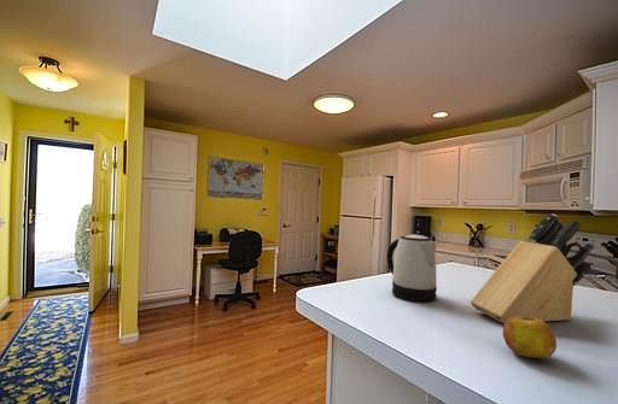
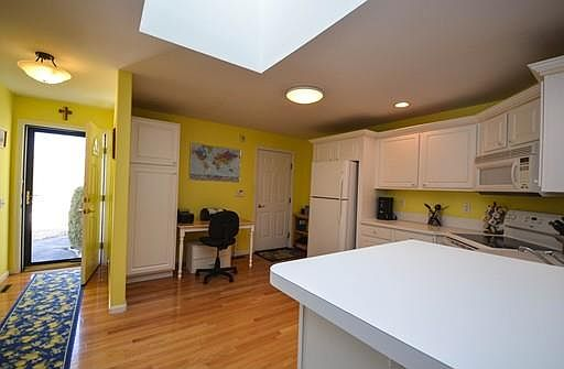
- knife block [470,212,596,324]
- kettle [386,234,438,304]
- fruit [502,316,558,359]
